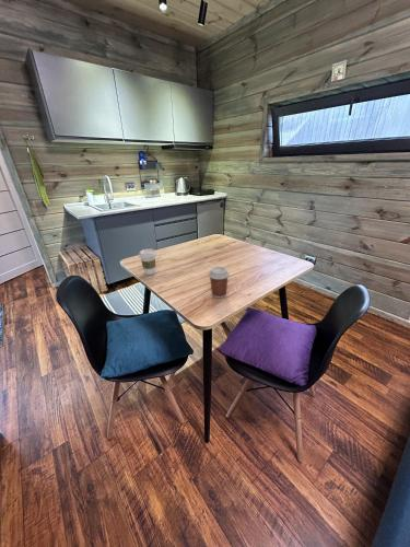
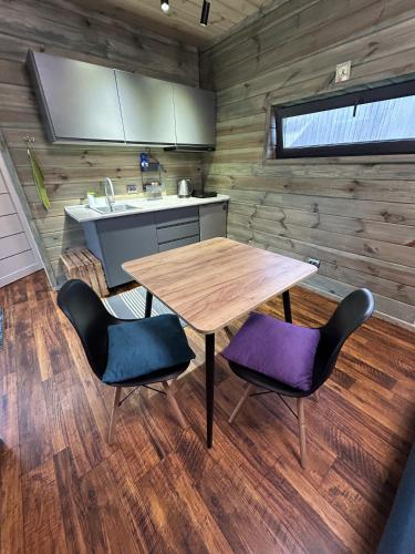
- coffee cup [208,265,231,299]
- coffee cup [138,248,157,276]
